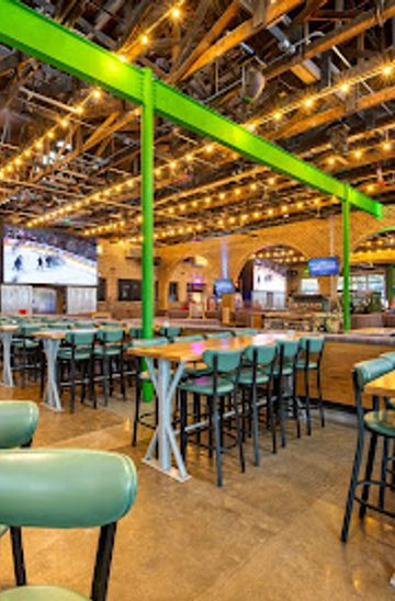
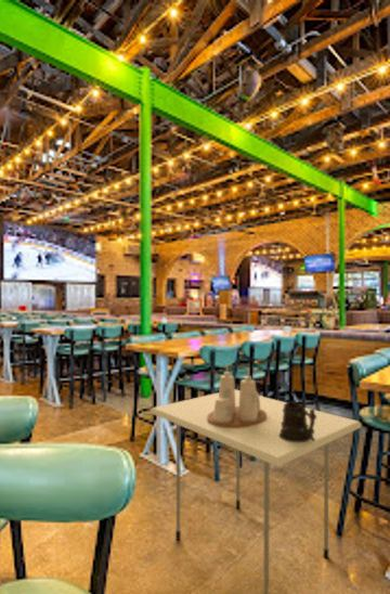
+ condiment set [207,363,266,428]
+ beer mug [280,401,316,442]
+ dining table [150,388,362,594]
